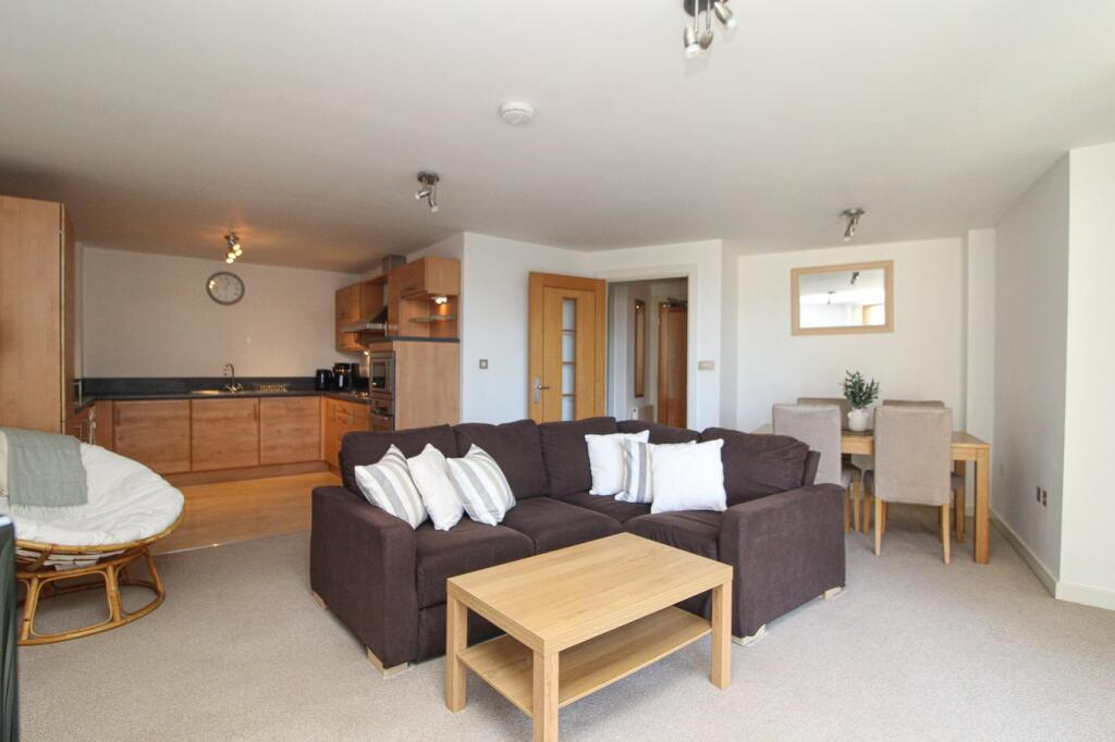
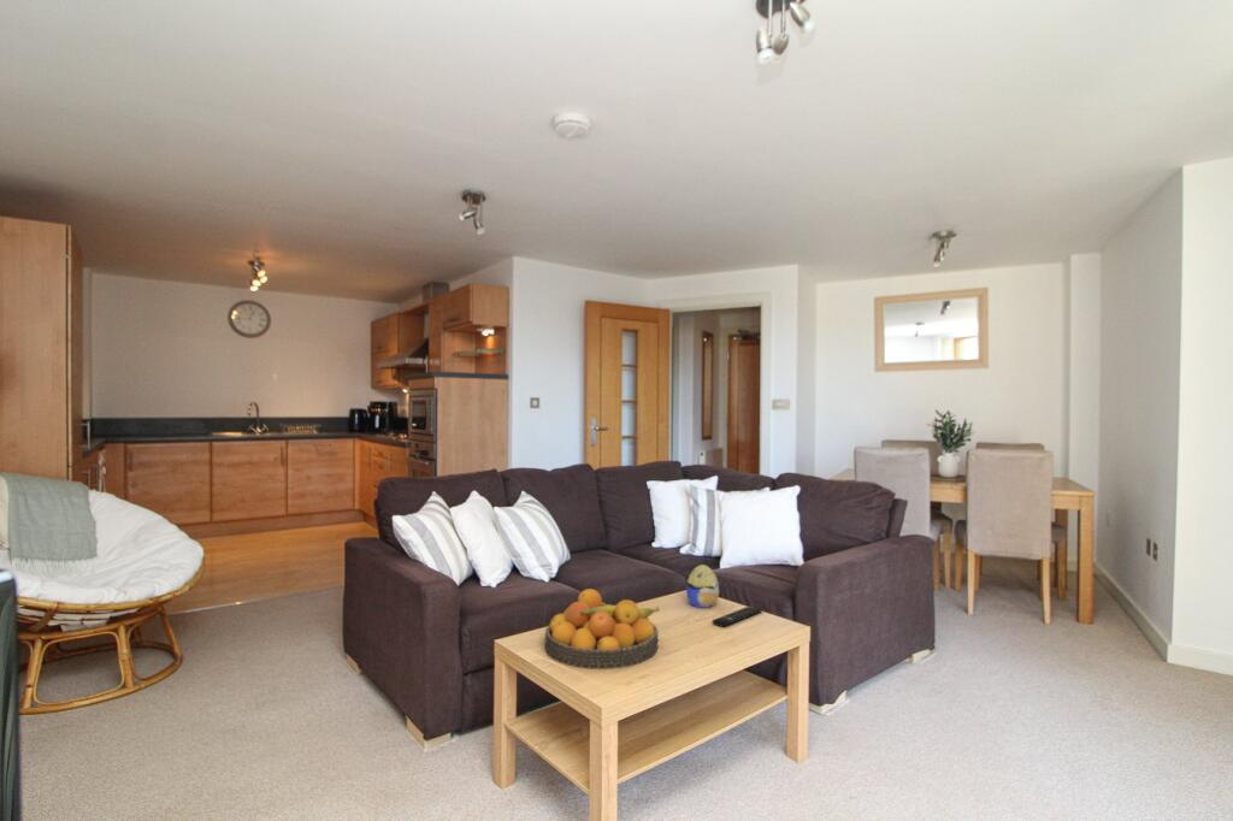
+ fruit bowl [544,587,660,671]
+ decorative egg [685,563,720,609]
+ remote control [710,604,765,628]
